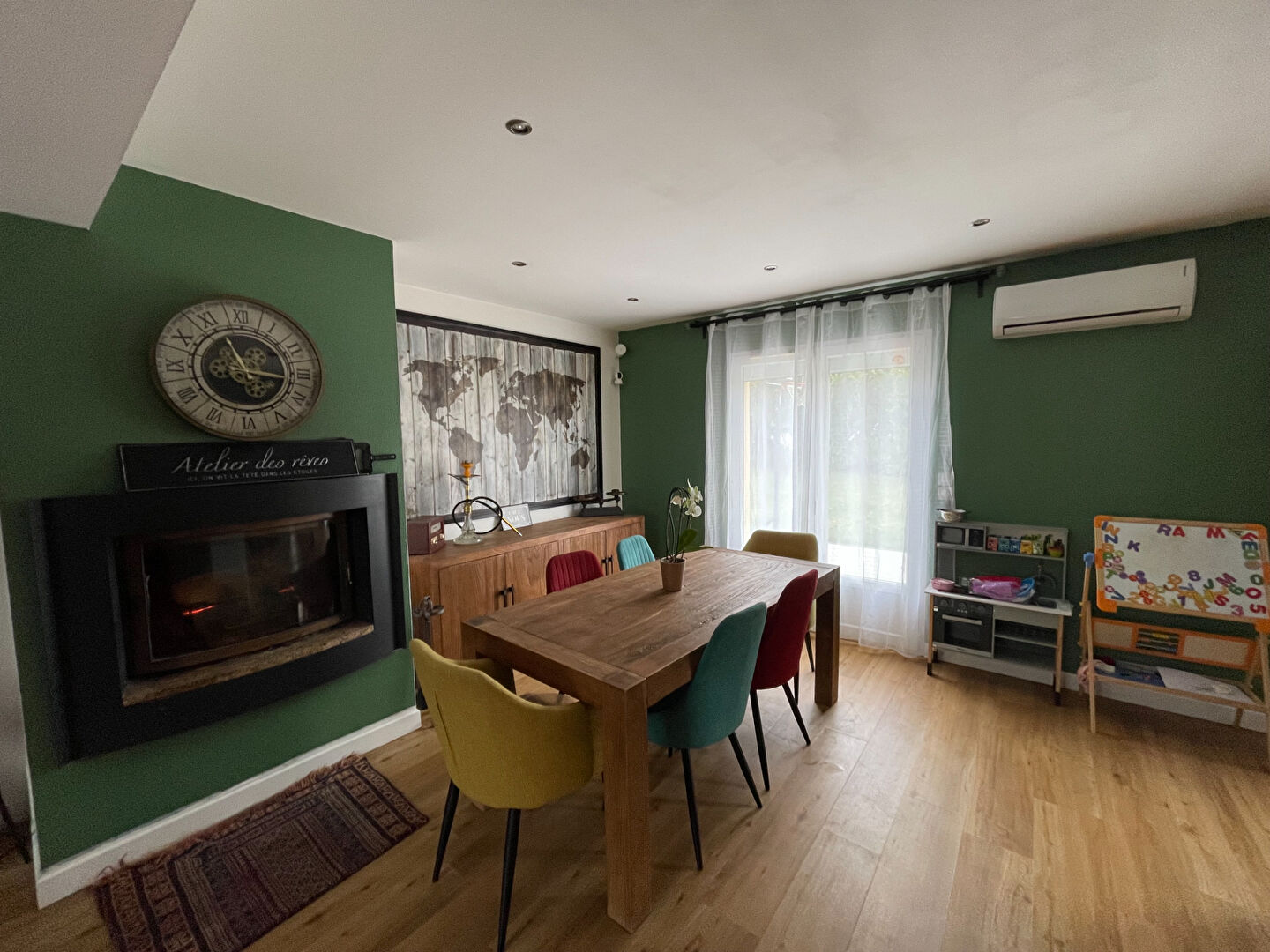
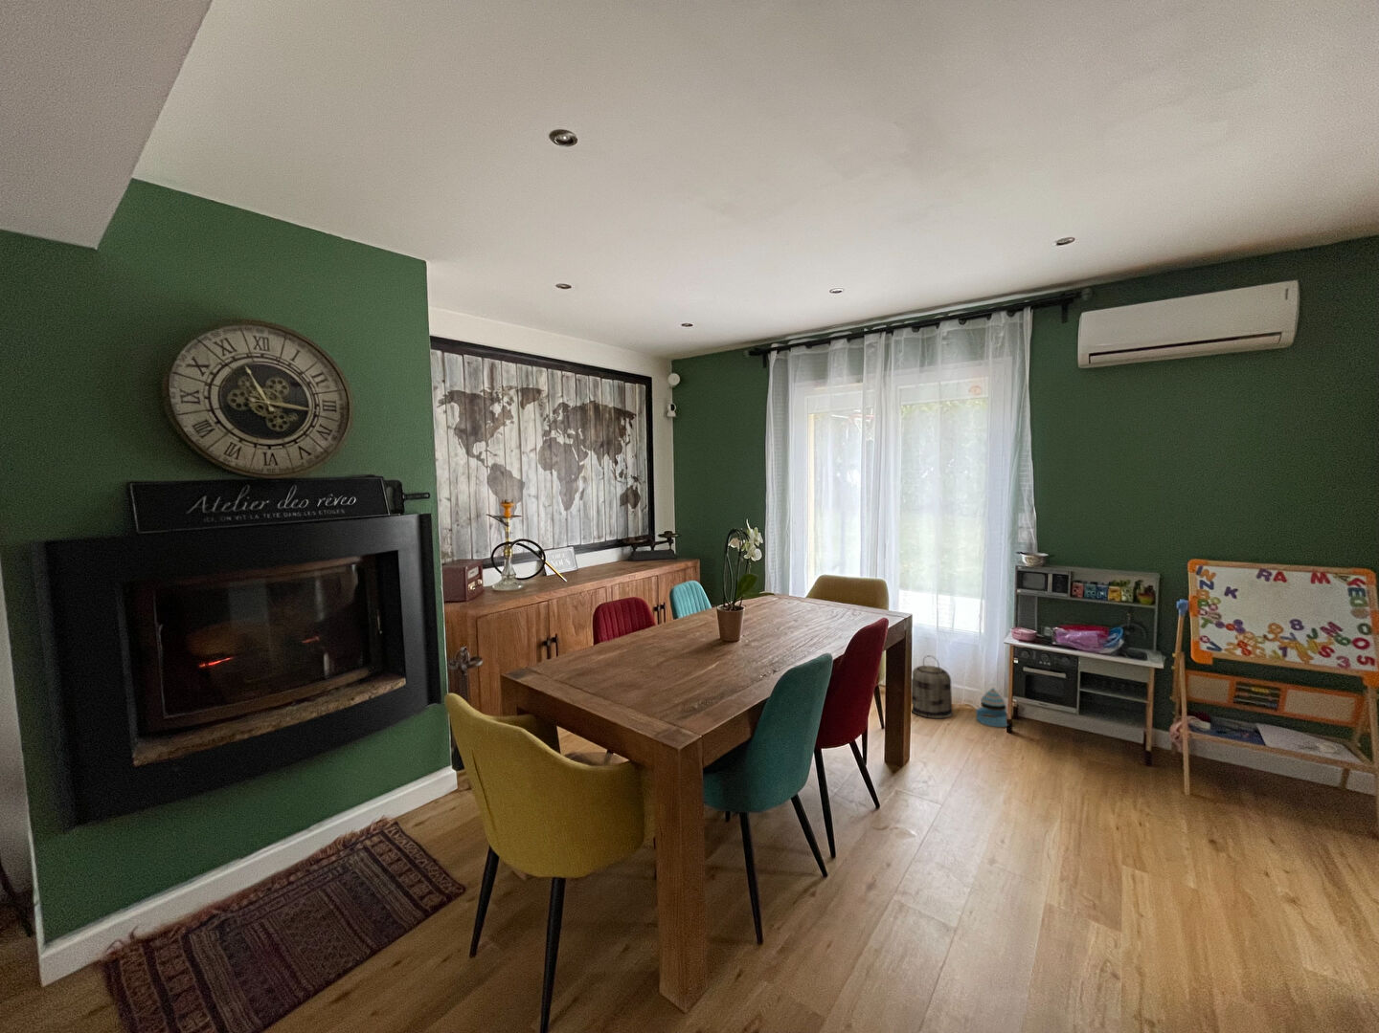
+ stacking toy [974,687,1009,728]
+ basket [911,655,953,719]
